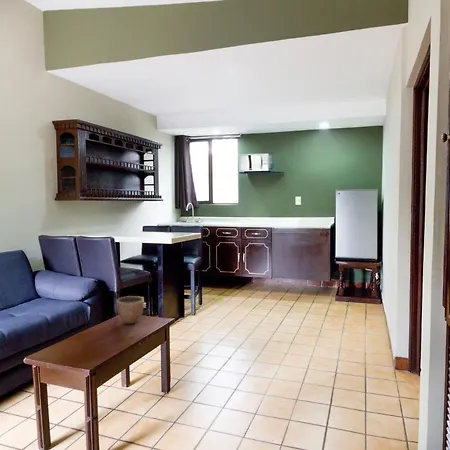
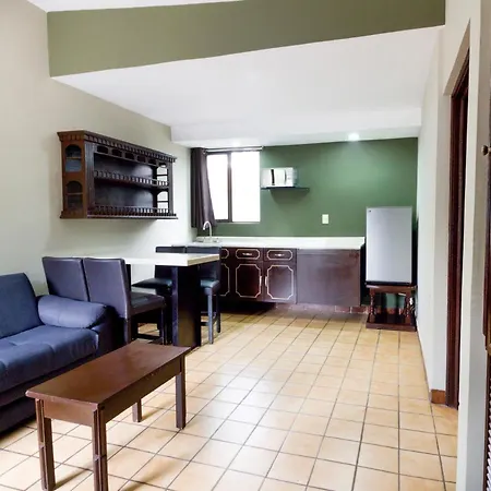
- decorative bowl [116,295,145,325]
